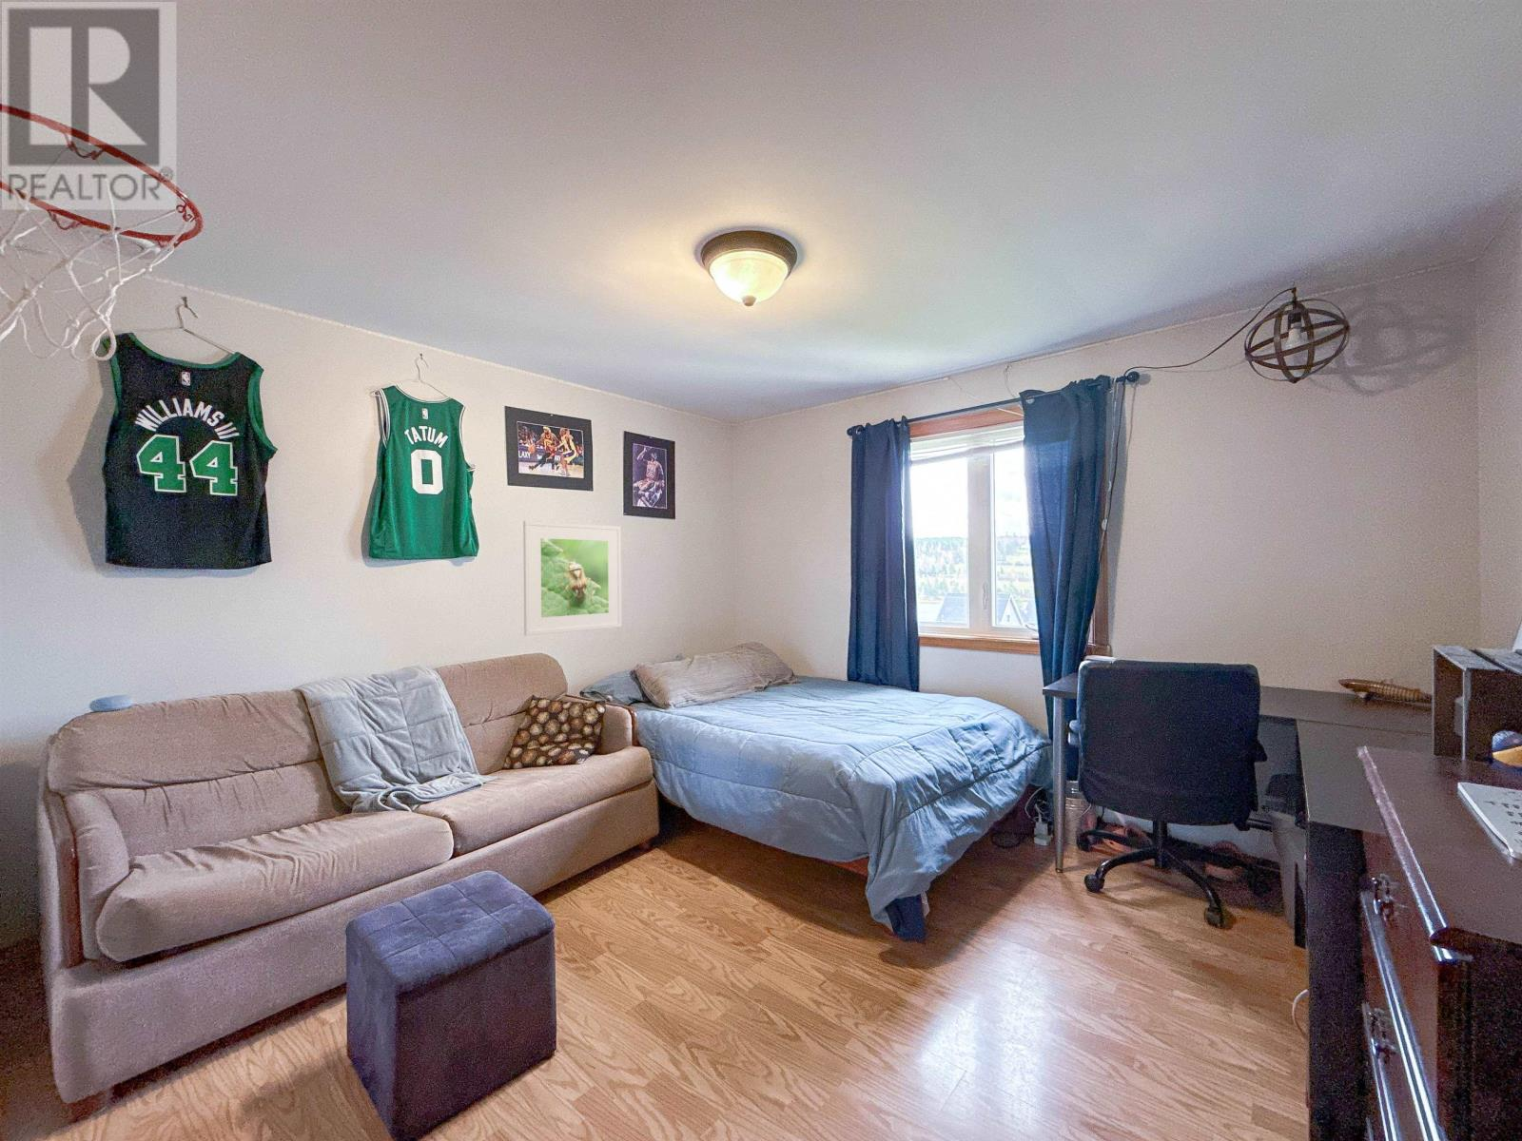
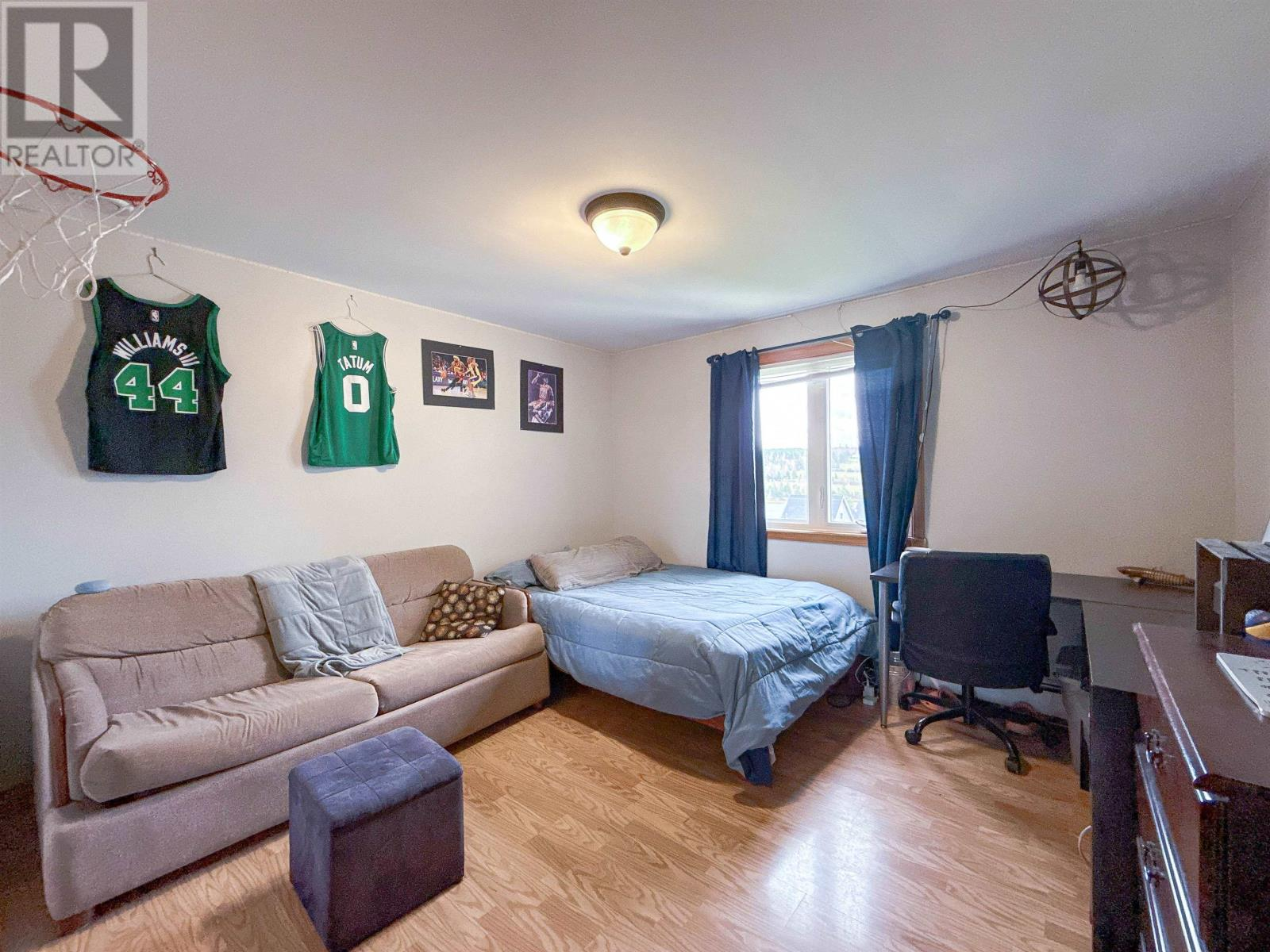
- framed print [523,520,623,636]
